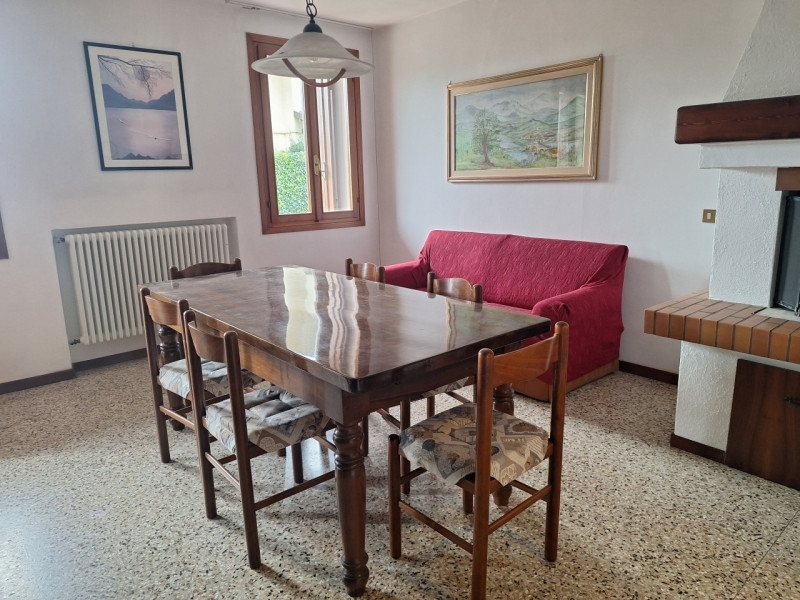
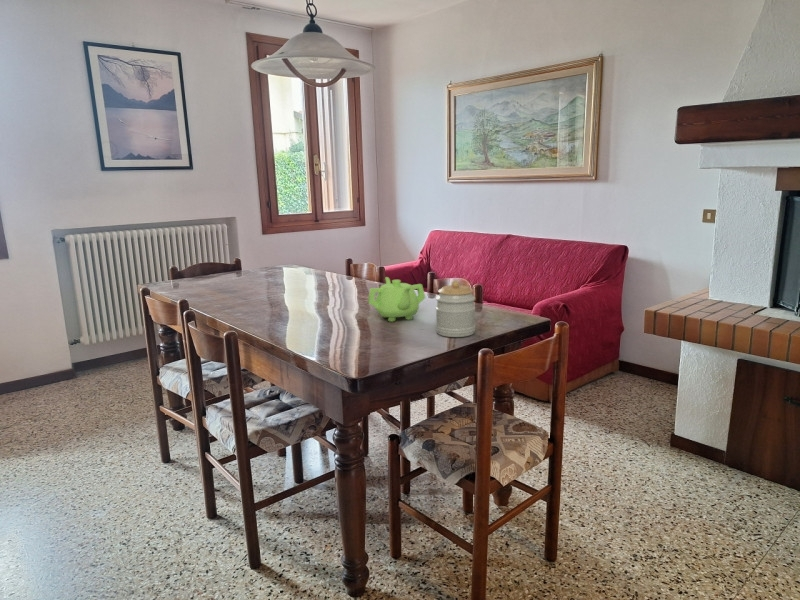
+ teapot [367,276,426,323]
+ jar [435,279,476,338]
